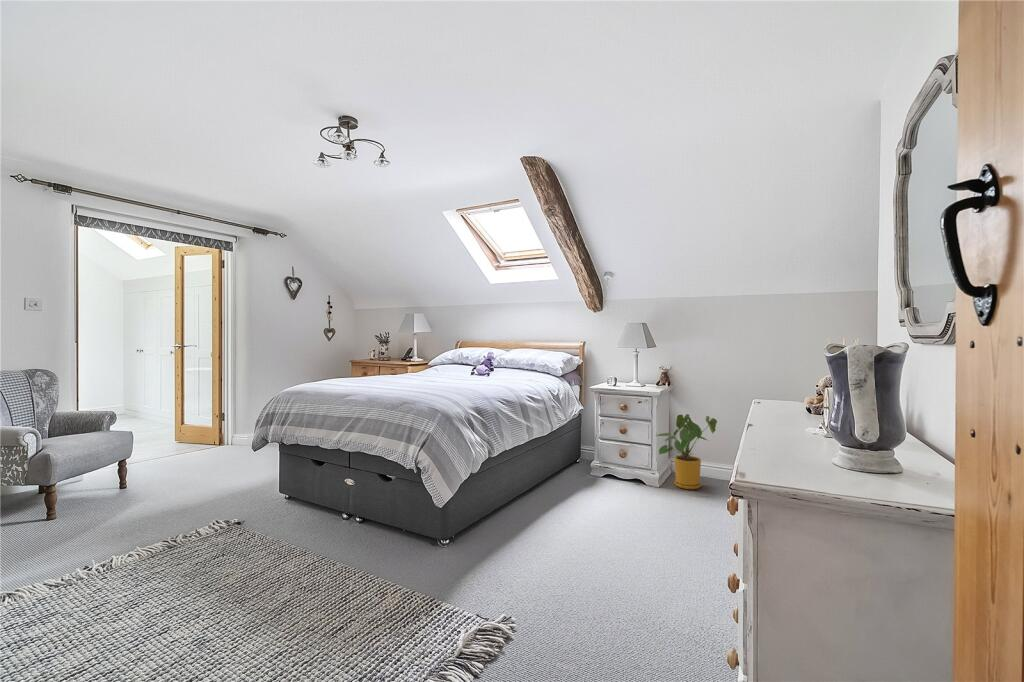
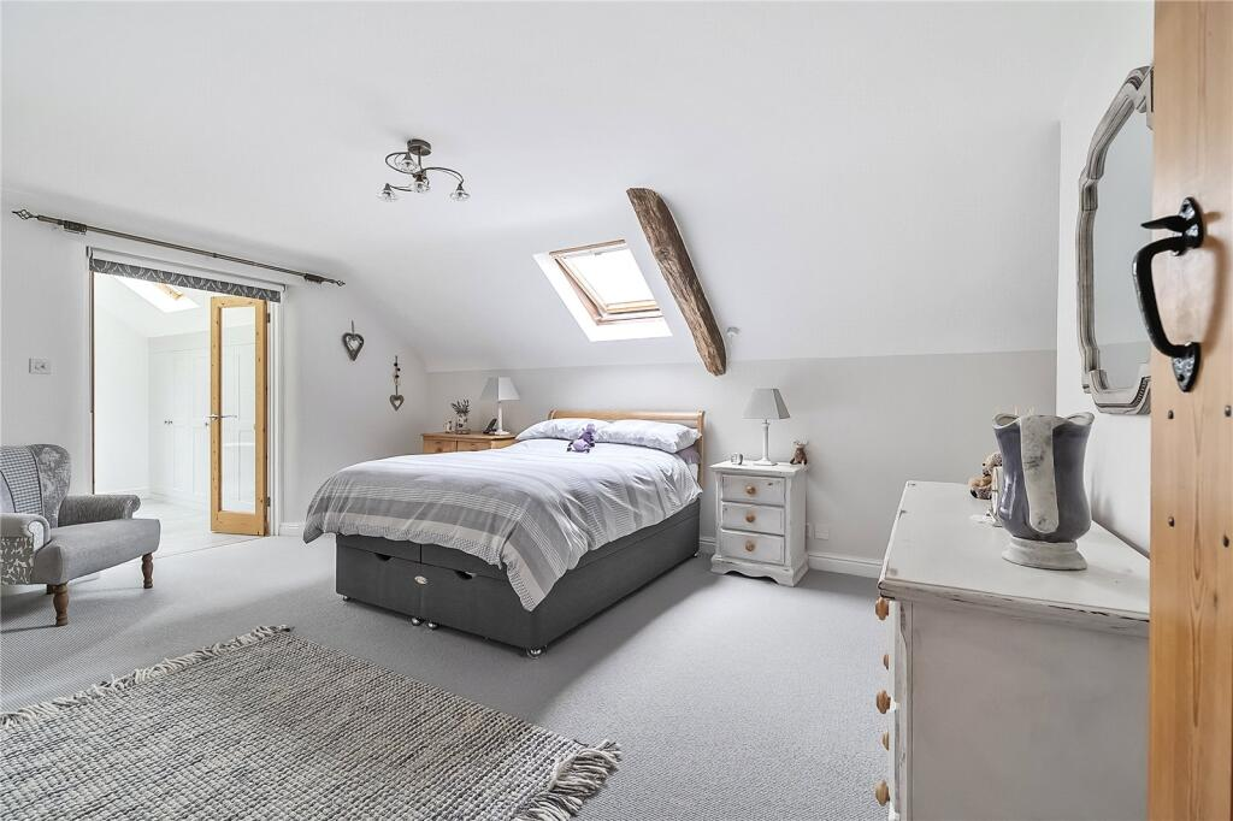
- house plant [656,413,718,490]
